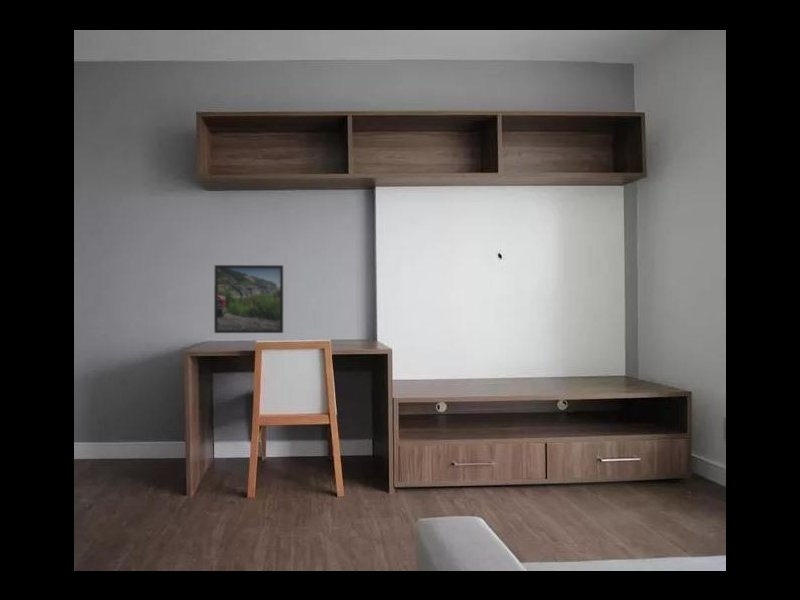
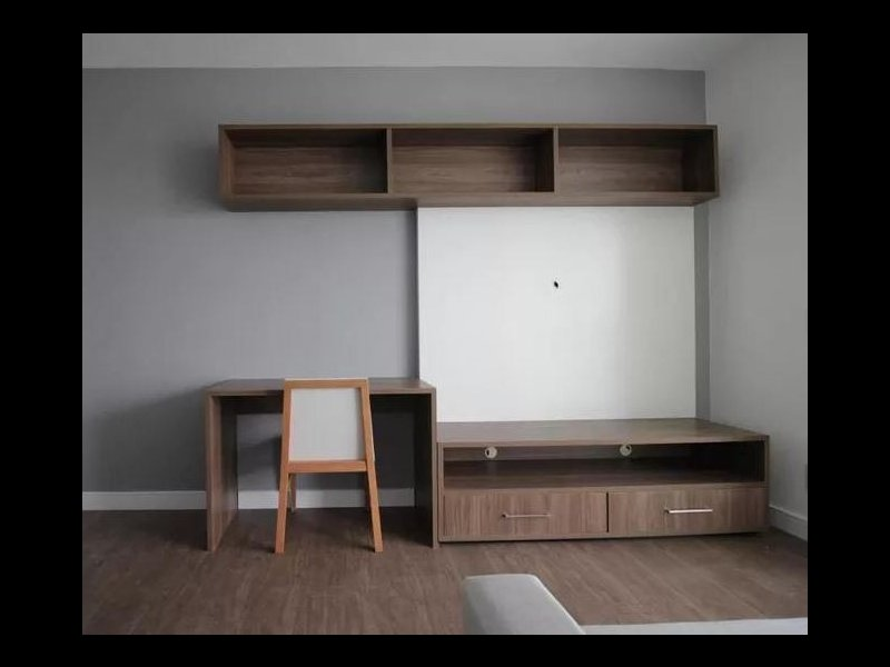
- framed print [213,264,284,334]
